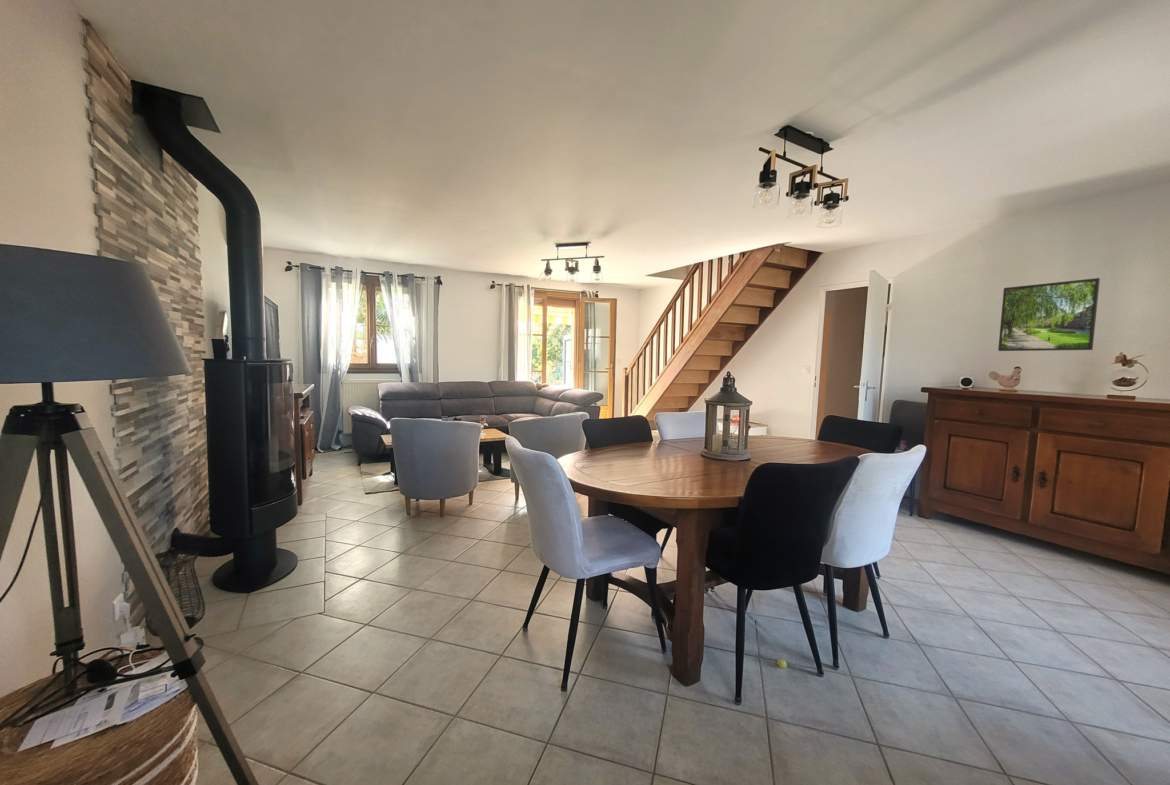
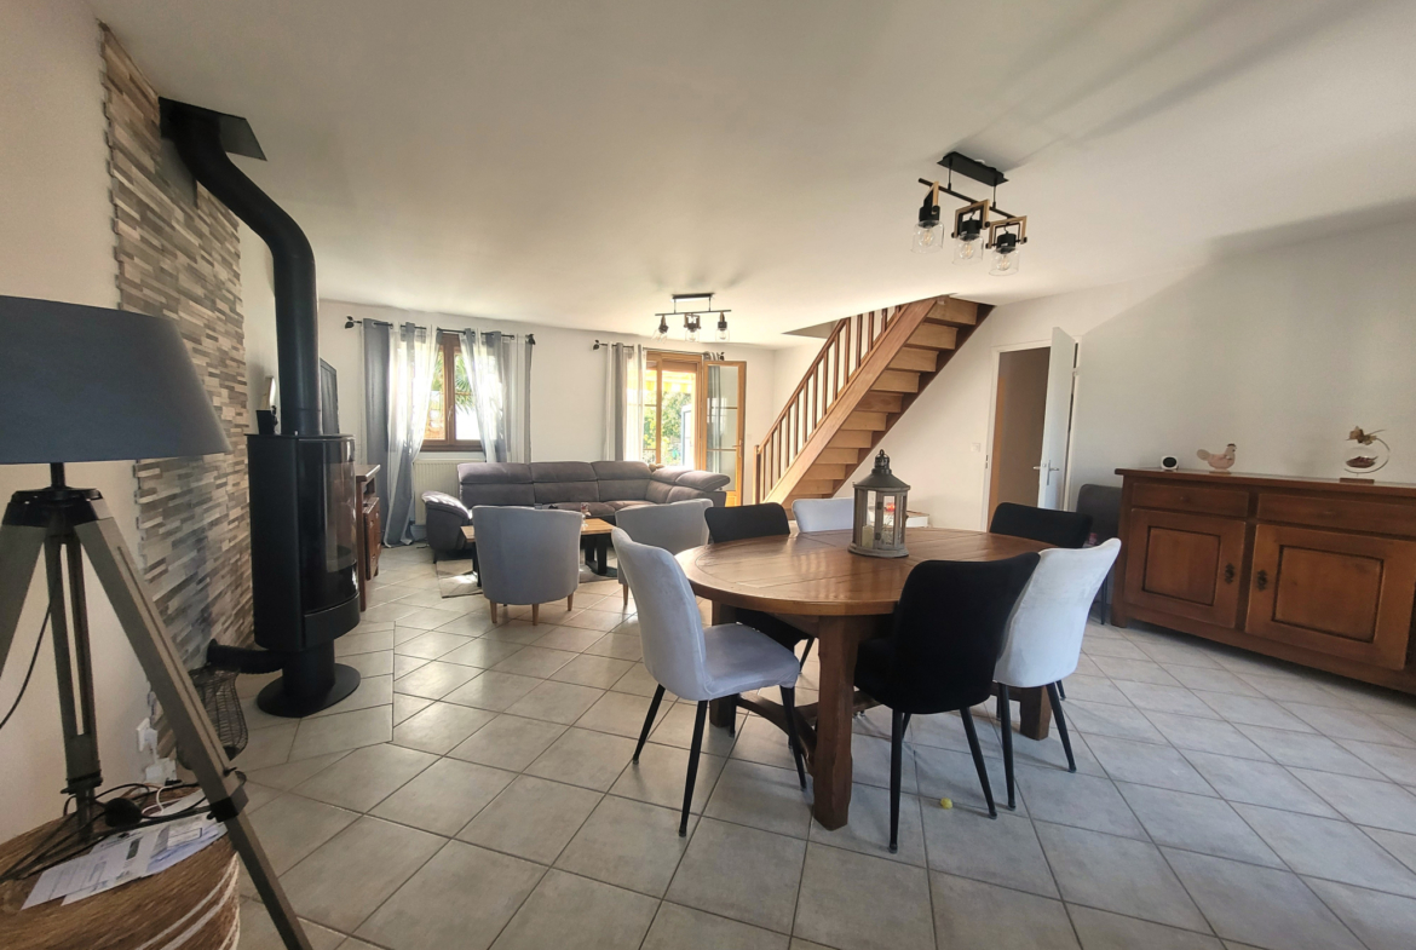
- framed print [997,277,1101,352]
